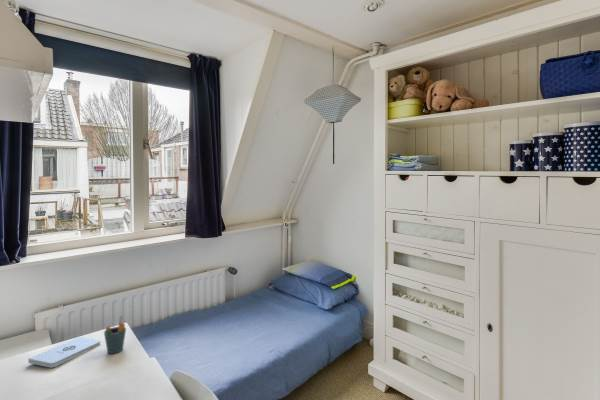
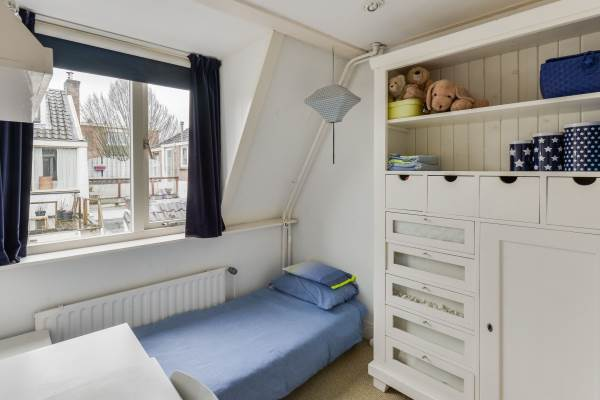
- pen holder [103,315,127,355]
- notepad [27,336,102,369]
